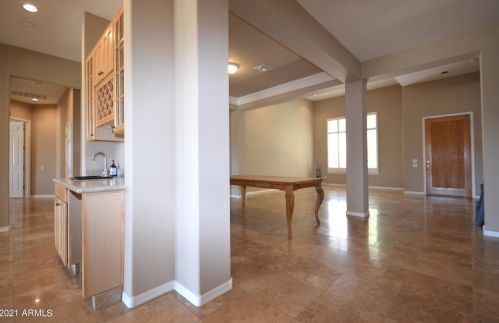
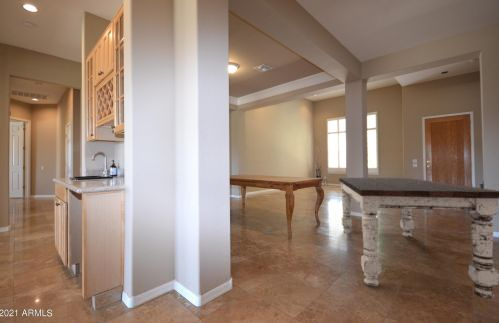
+ dining table [338,177,499,300]
